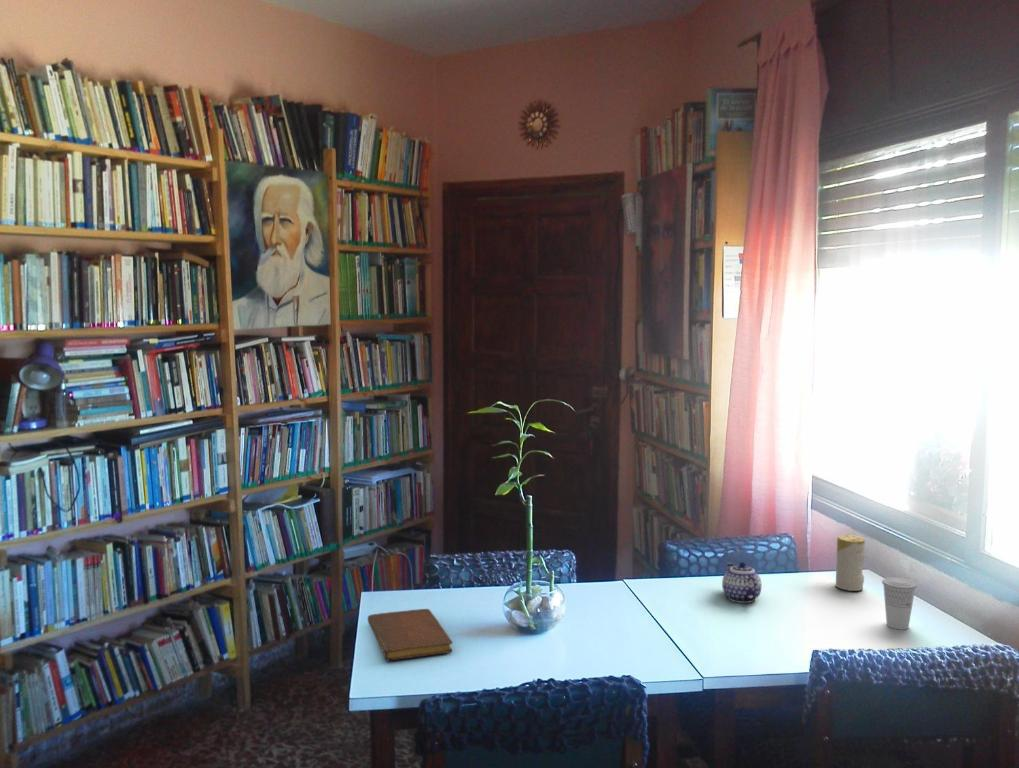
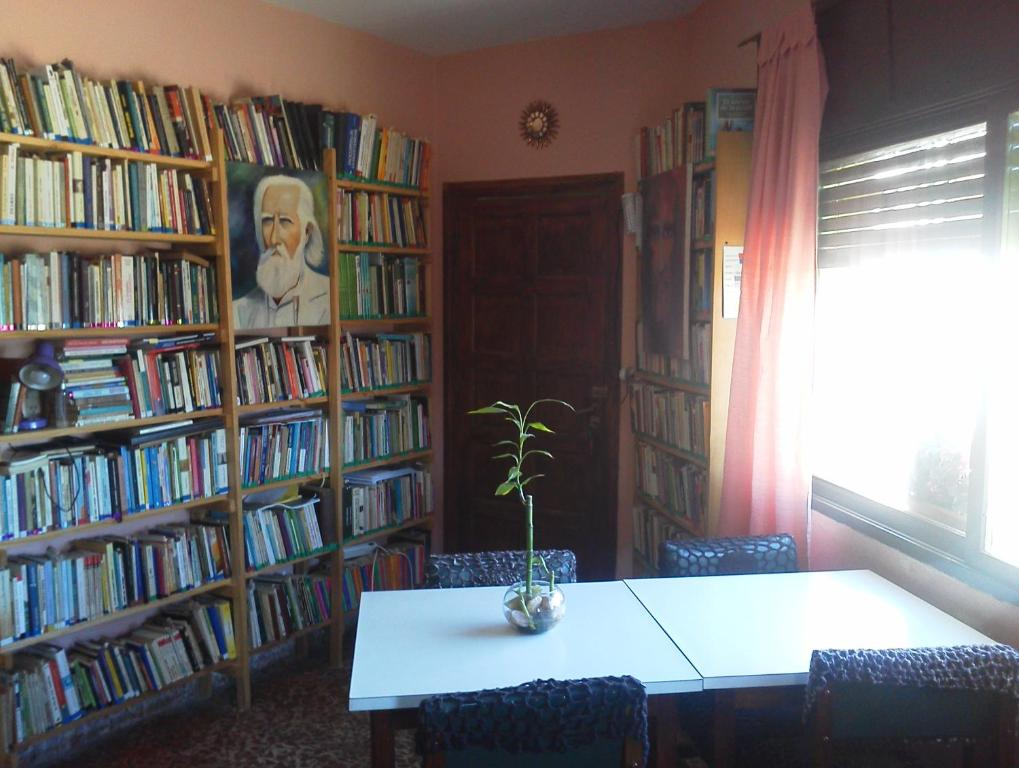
- notebook [367,608,454,661]
- teapot [721,561,763,604]
- candle [835,534,866,592]
- cup [881,577,918,631]
